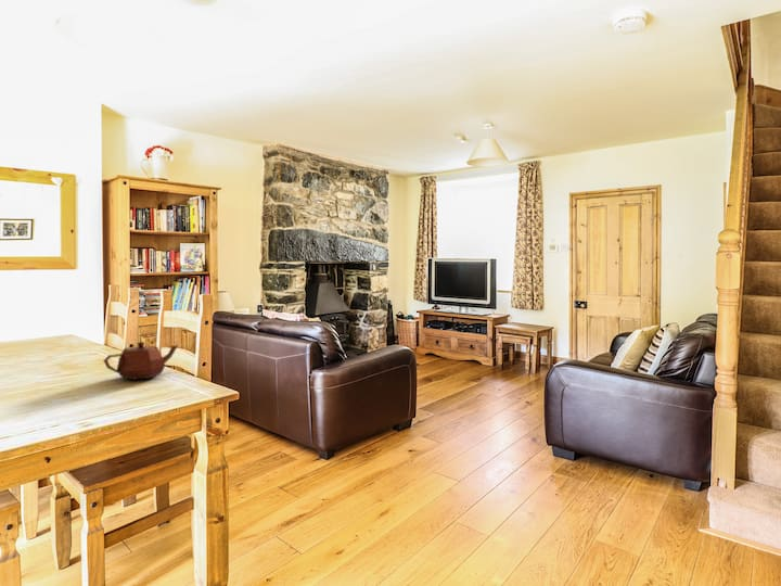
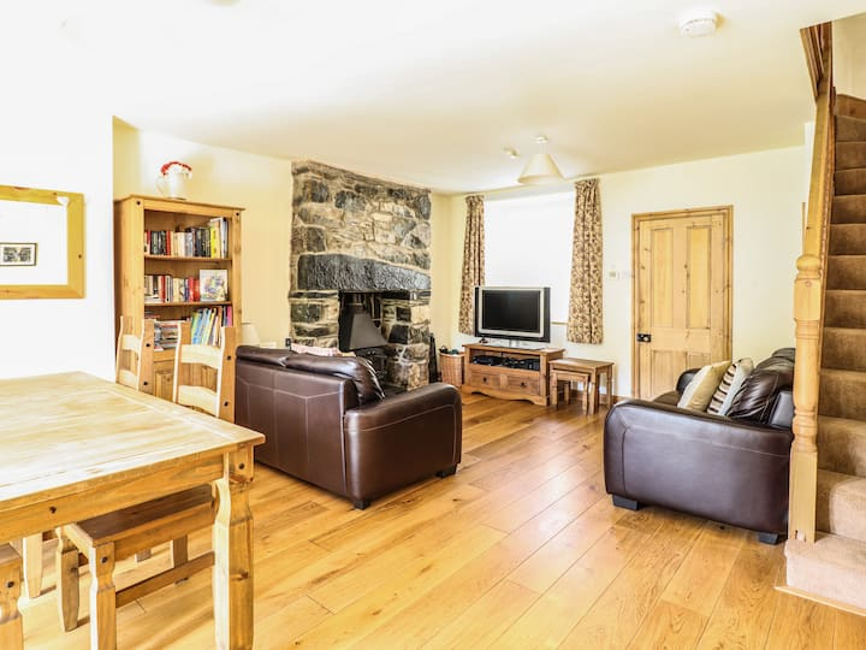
- teapot [103,341,180,381]
